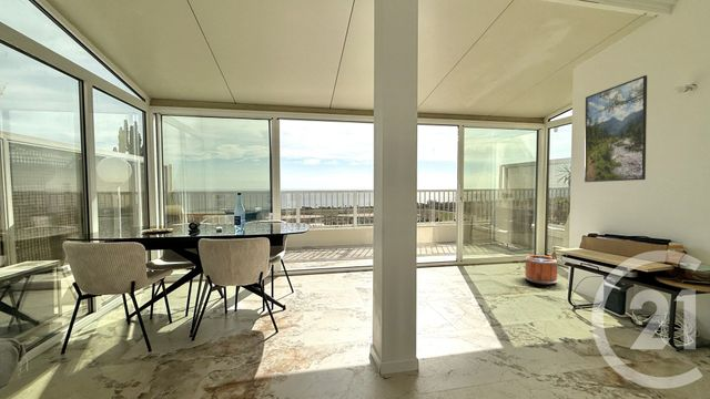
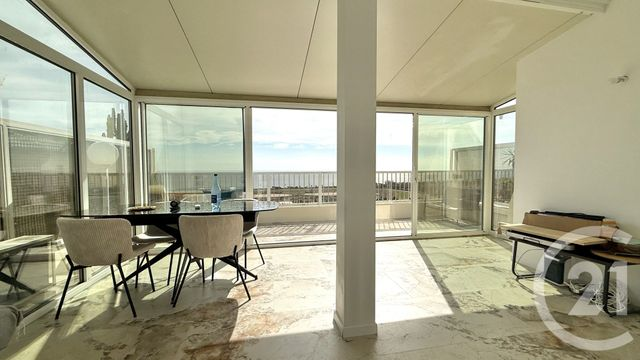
- bucket [525,254,558,286]
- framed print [584,74,648,183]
